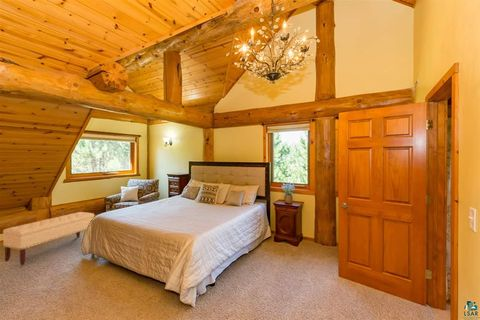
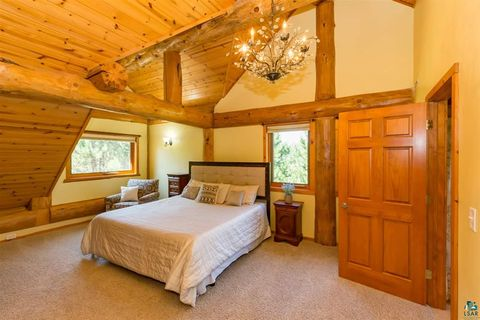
- bench [2,211,95,266]
